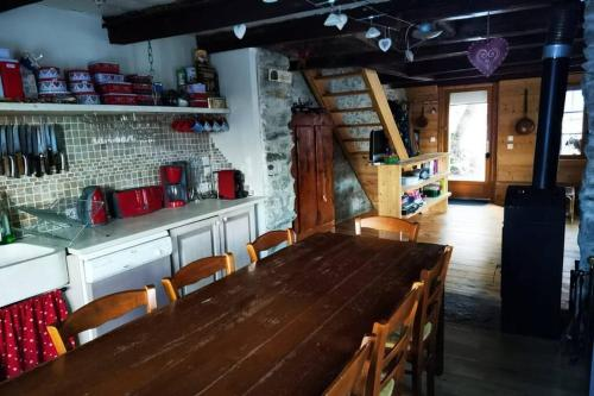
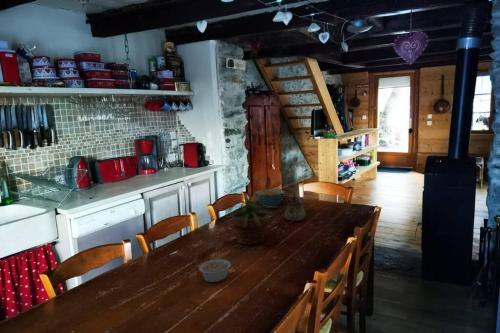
+ potted plant [220,189,281,246]
+ cereal bowl [254,188,286,207]
+ teapot [283,193,307,222]
+ legume [198,257,237,283]
